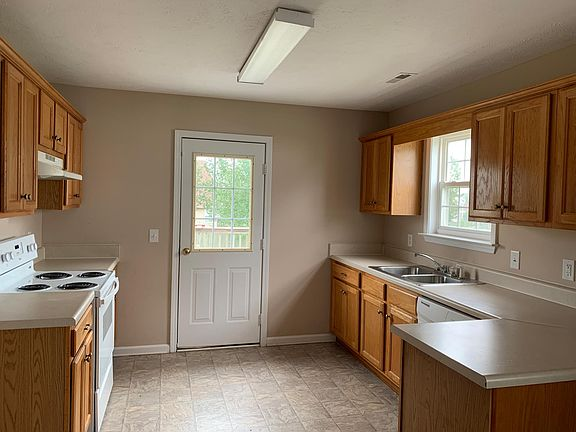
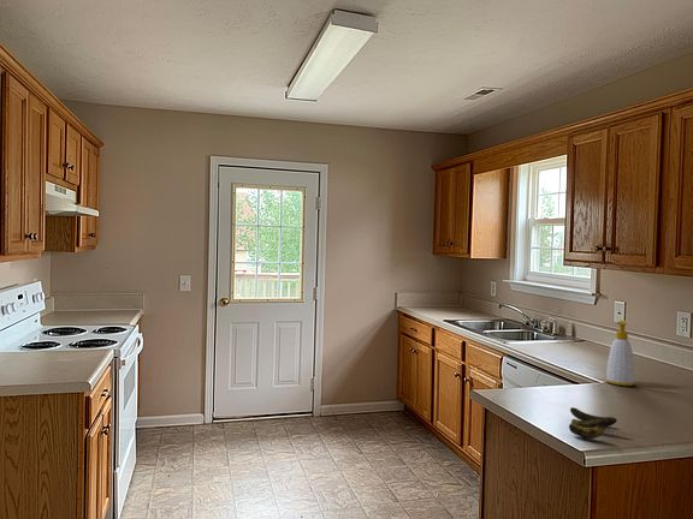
+ soap bottle [605,320,636,387]
+ banana [568,406,618,440]
